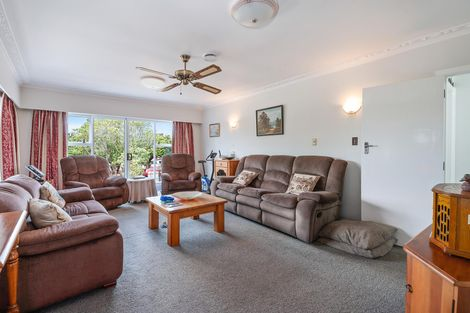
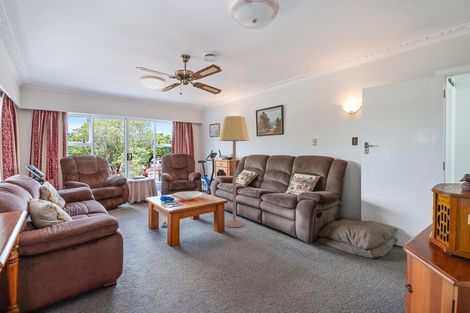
+ lamp [219,115,250,228]
